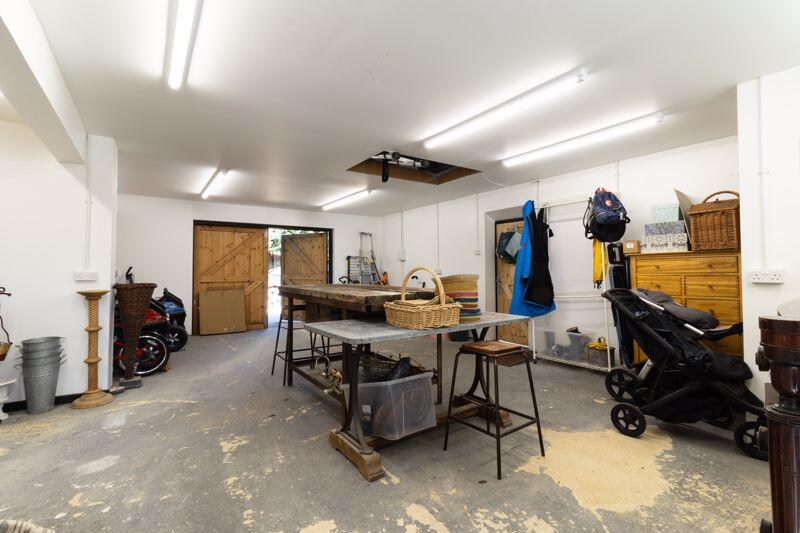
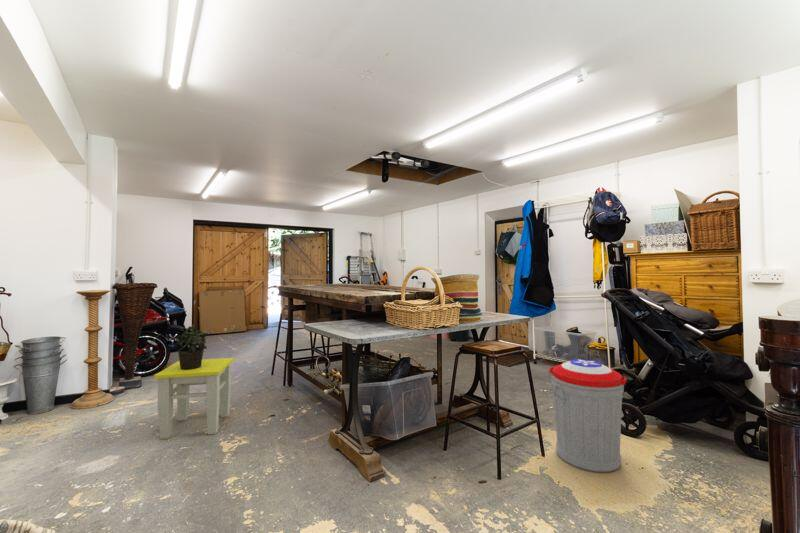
+ stool [153,357,235,440]
+ potted plant [174,323,209,370]
+ trash can [548,358,627,473]
